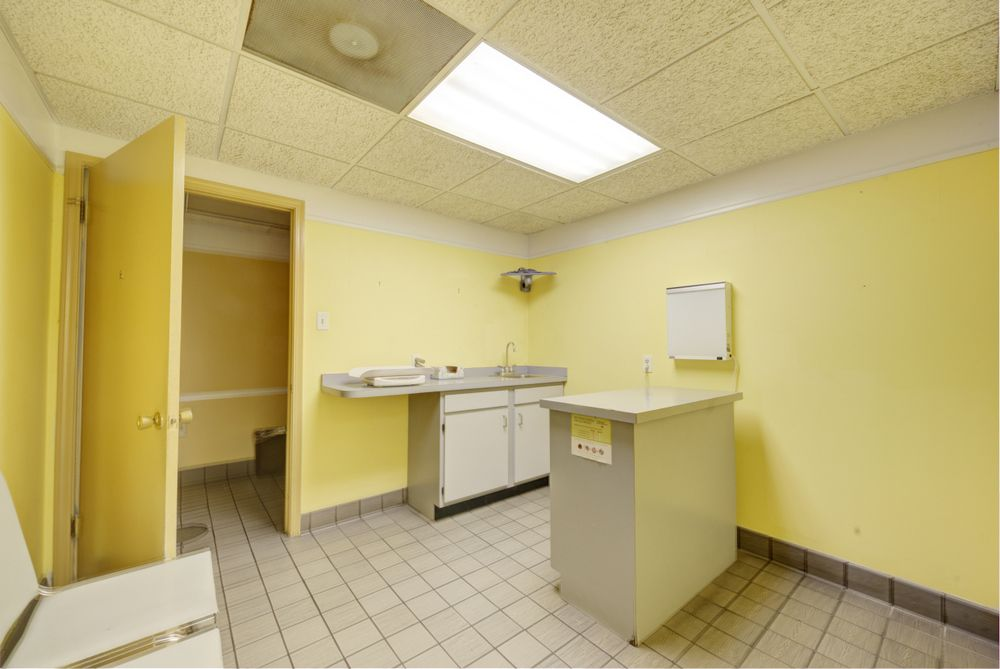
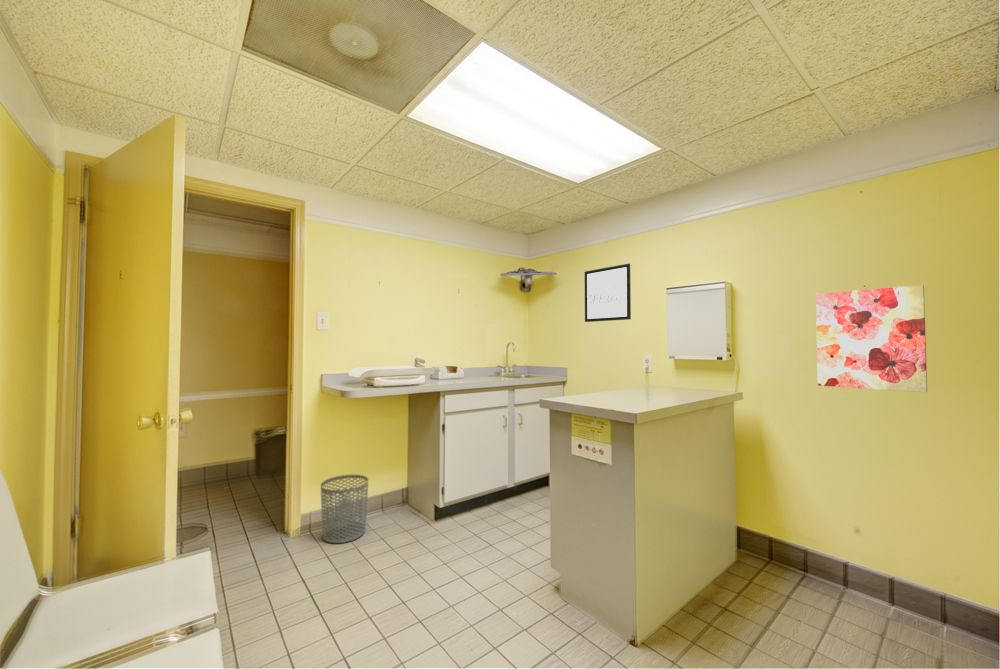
+ wall art [584,263,632,323]
+ waste bin [320,474,369,544]
+ wall art [815,284,928,393]
